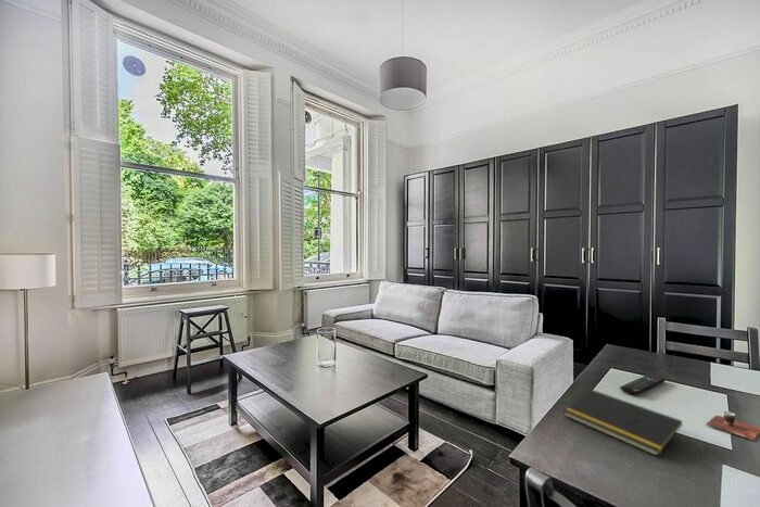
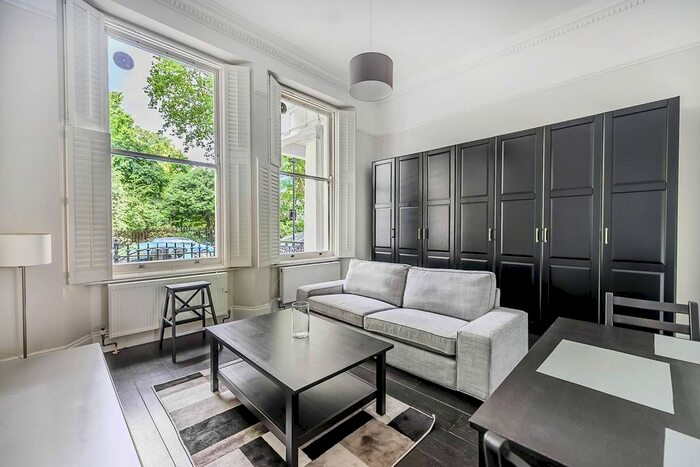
- remote control [619,373,667,396]
- notepad [563,389,683,457]
- cup [705,410,760,442]
